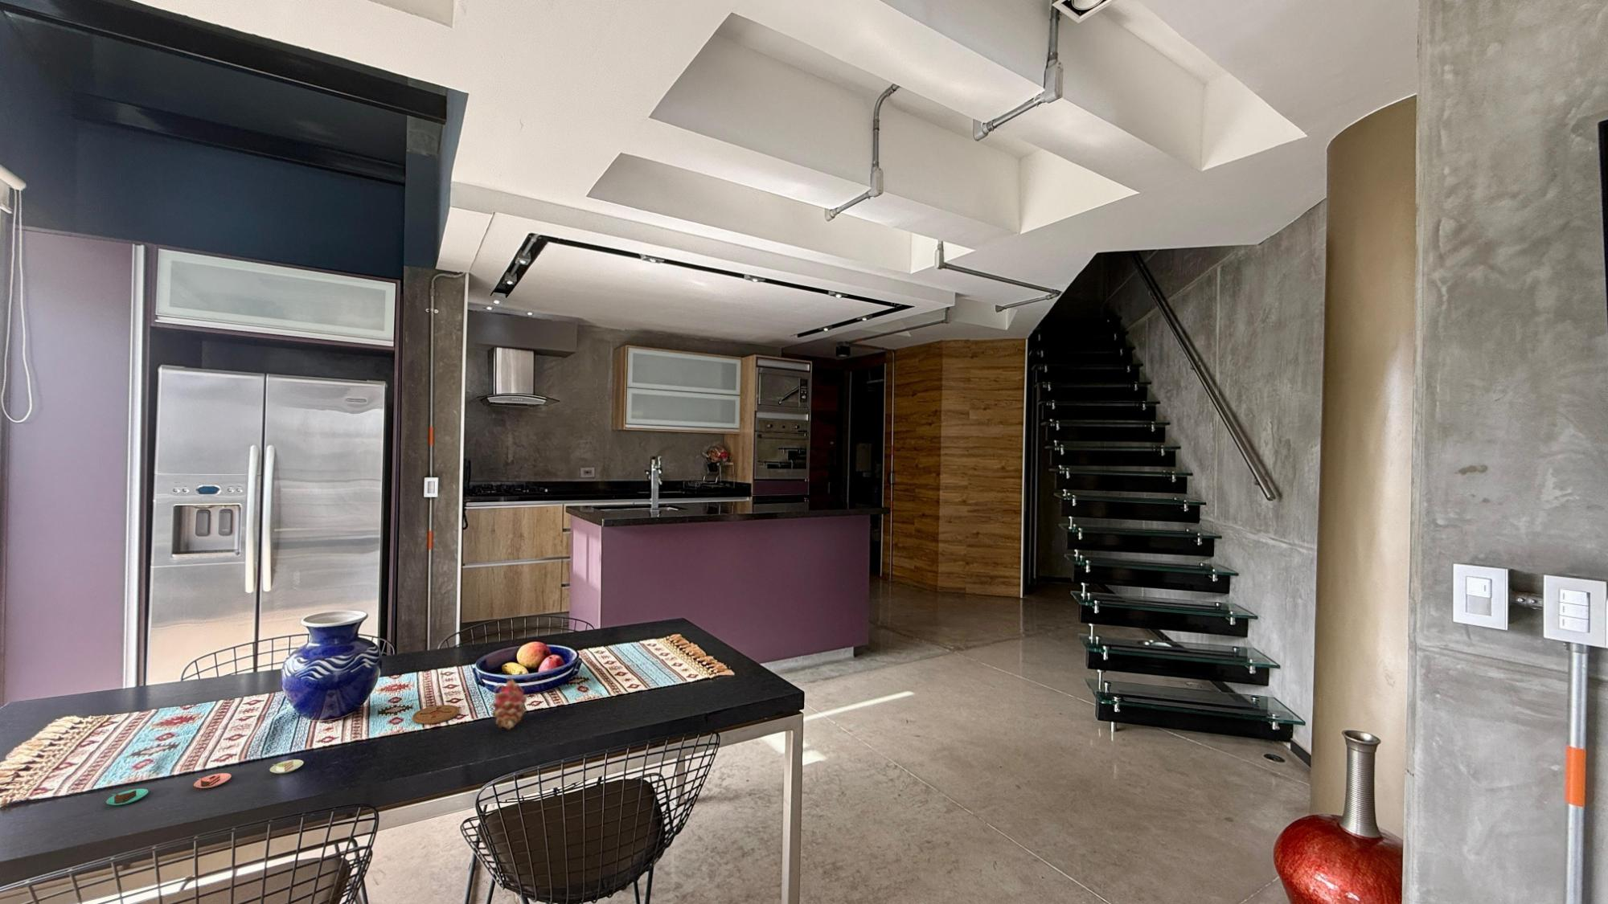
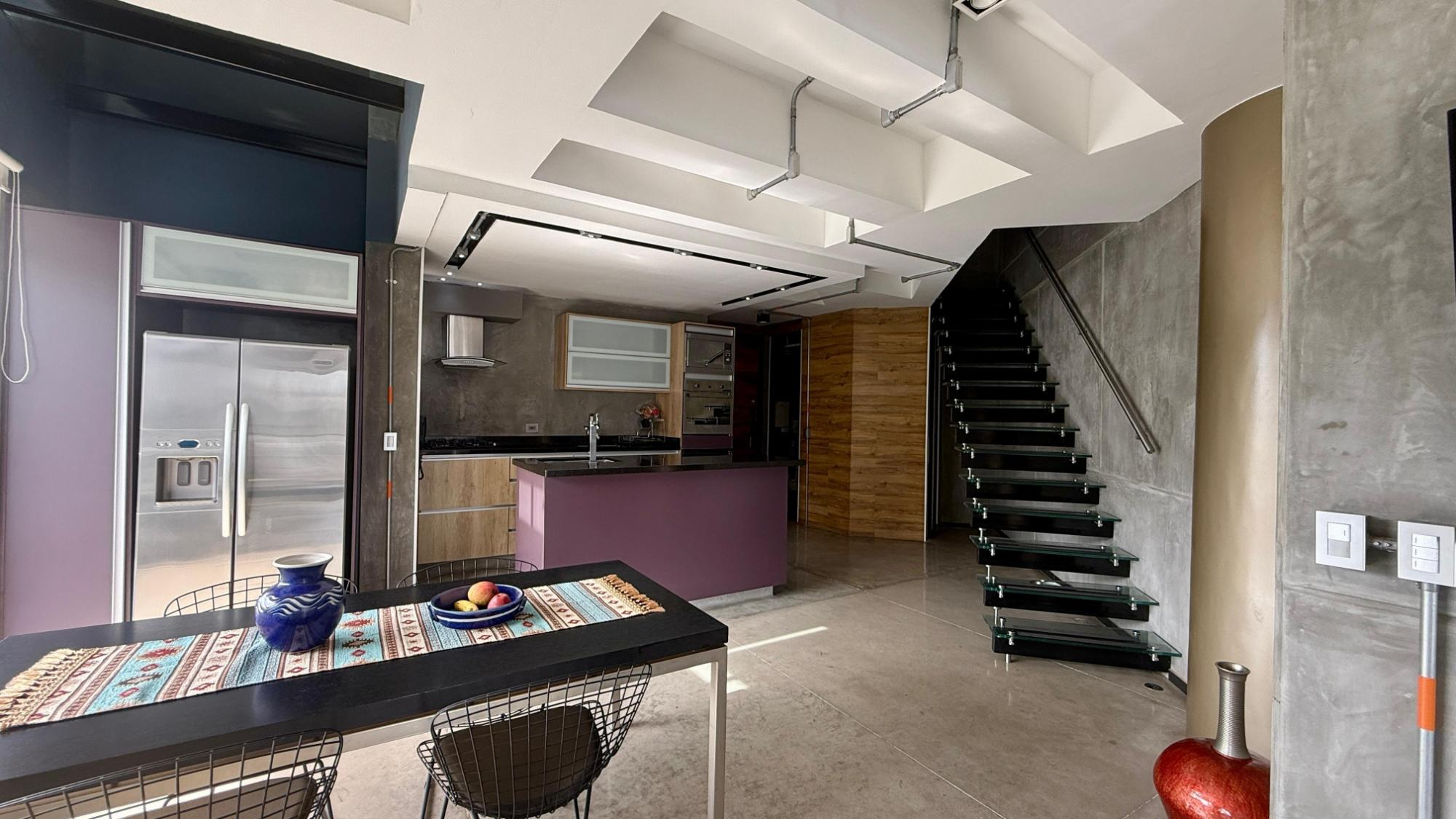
- fruit [489,676,528,730]
- coaster [412,704,459,725]
- plate [105,758,304,806]
